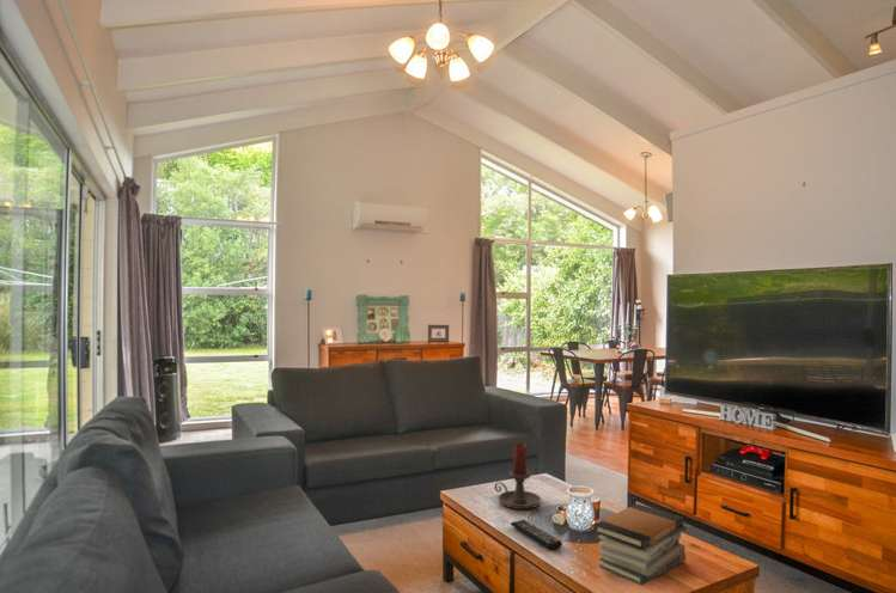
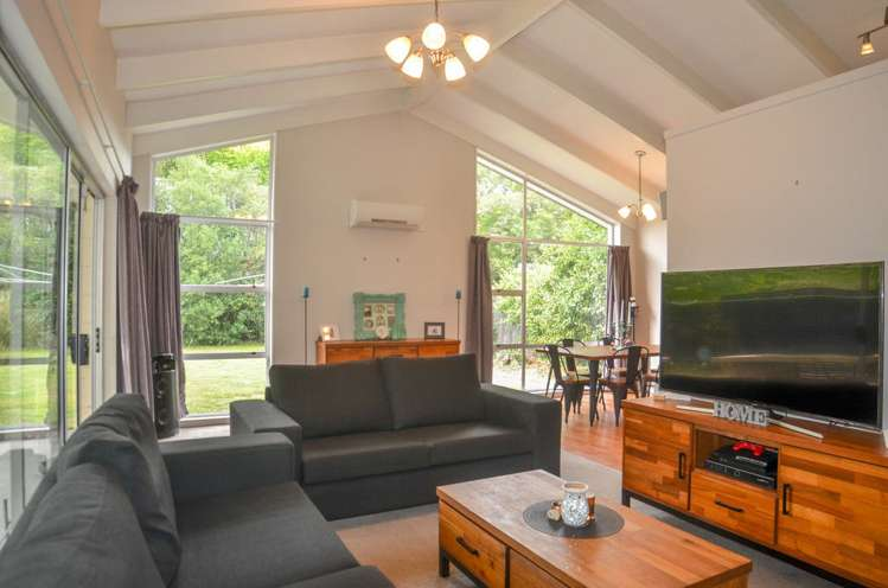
- book stack [593,502,688,586]
- candle holder [493,441,542,511]
- remote control [510,519,563,551]
